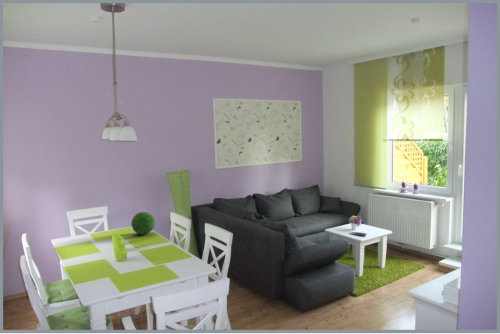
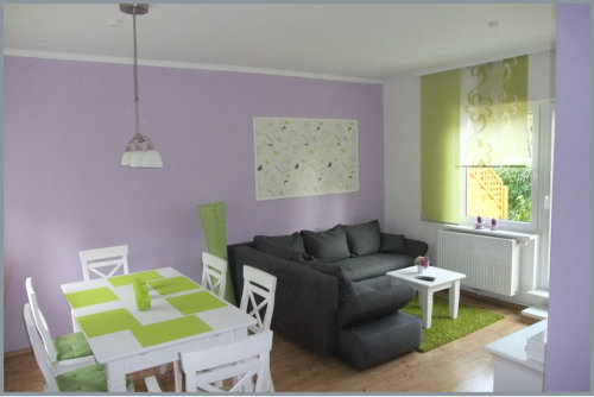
- decorative ball [131,211,156,236]
